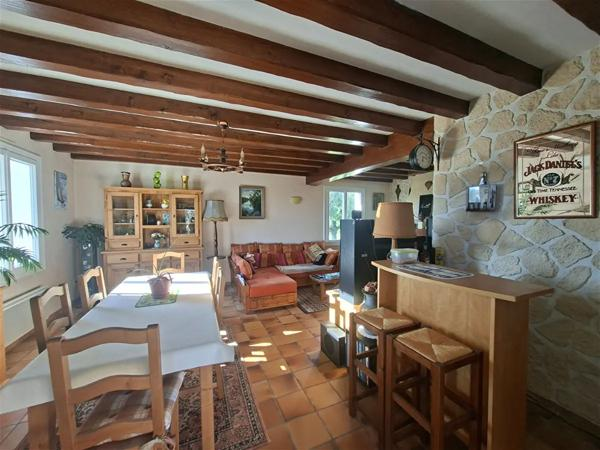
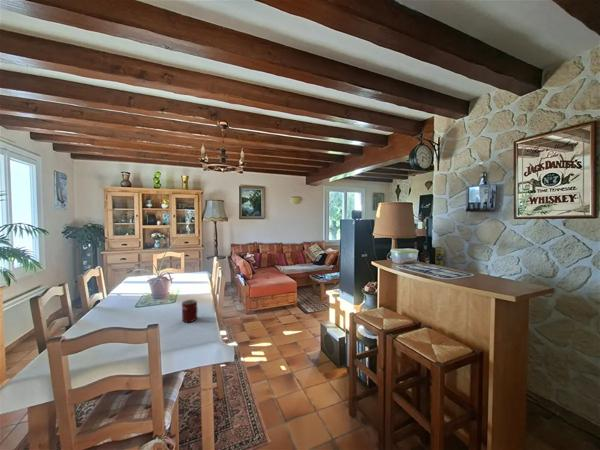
+ mug [181,298,199,323]
